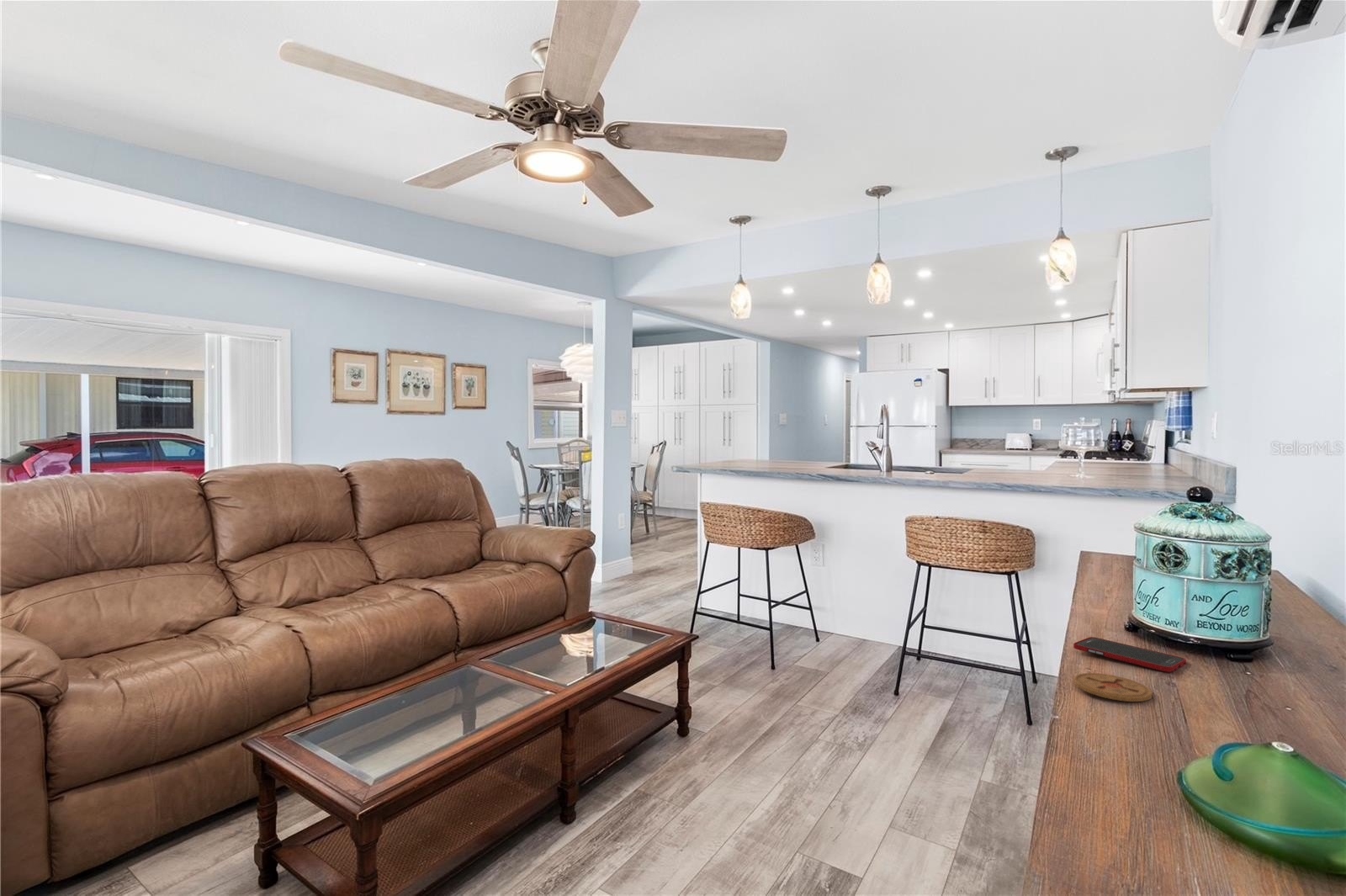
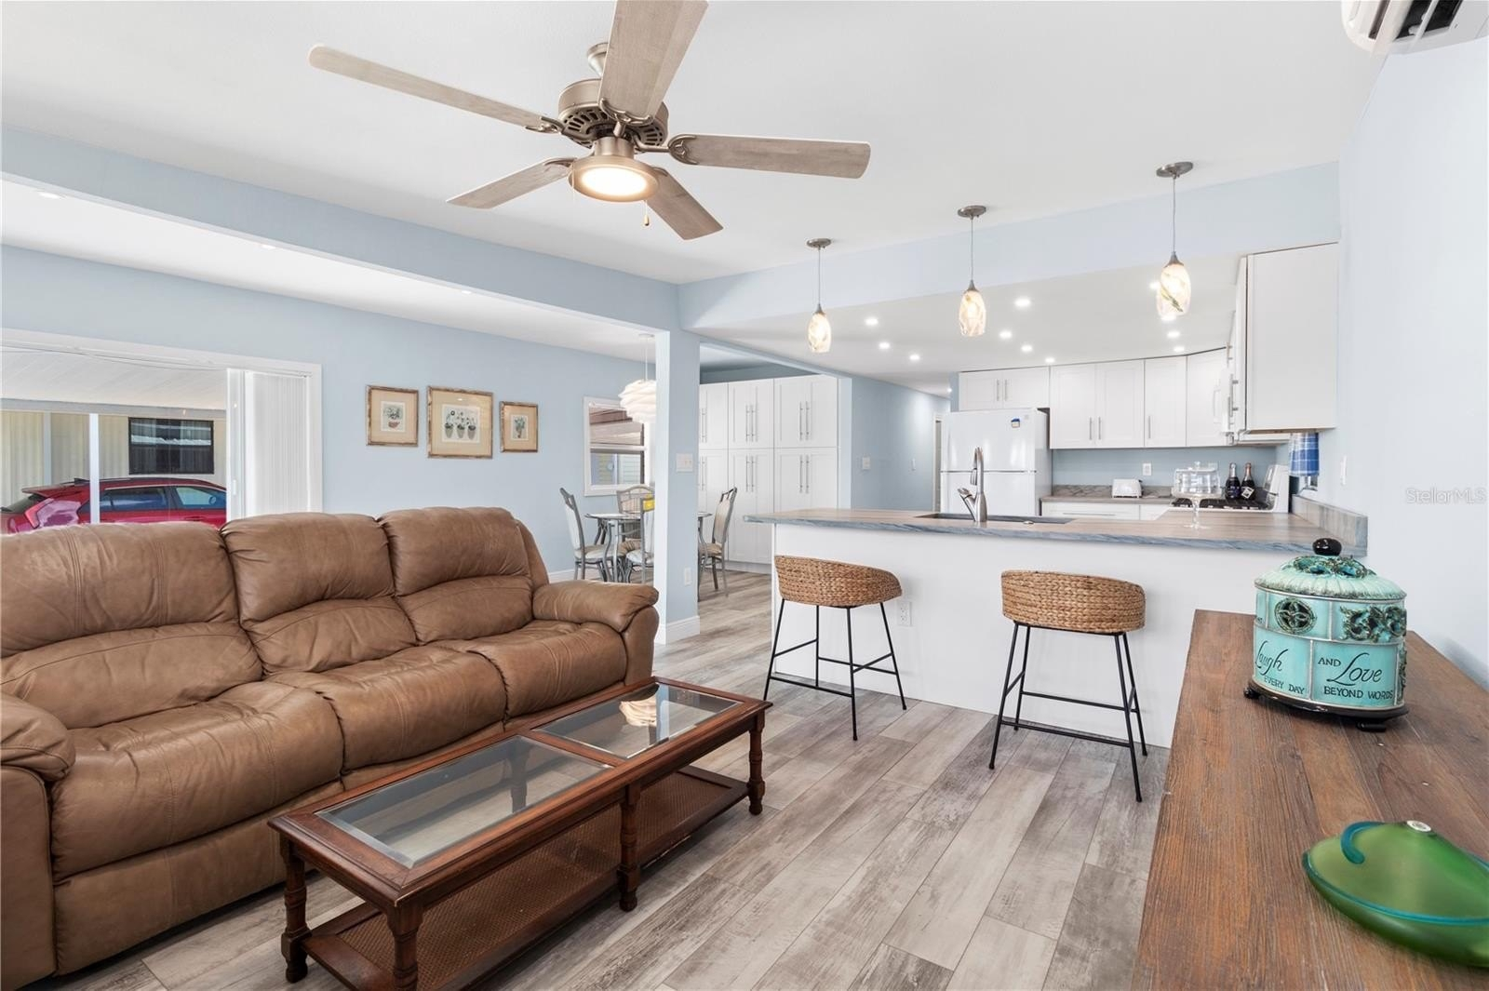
- cell phone [1073,636,1187,673]
- coaster [1073,672,1153,702]
